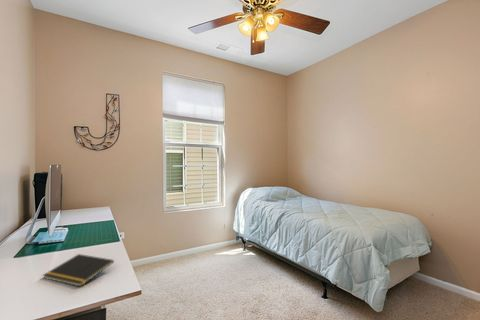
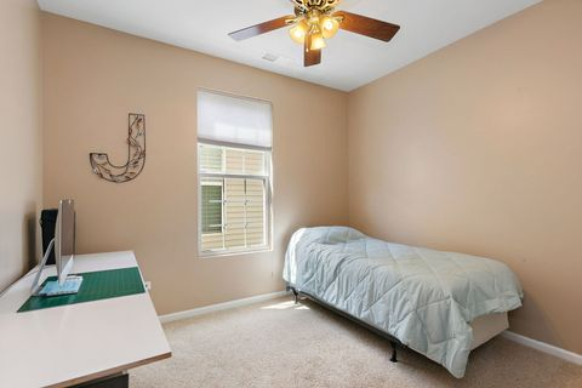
- notepad [41,253,115,288]
